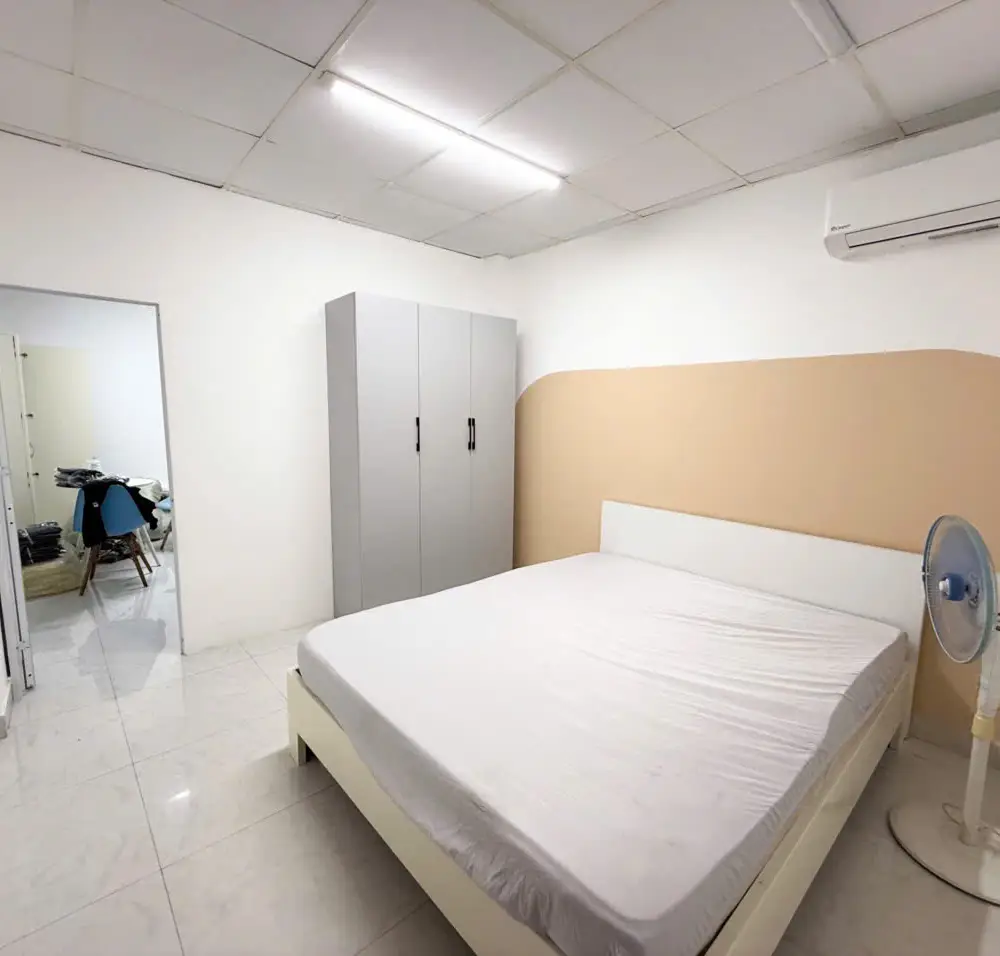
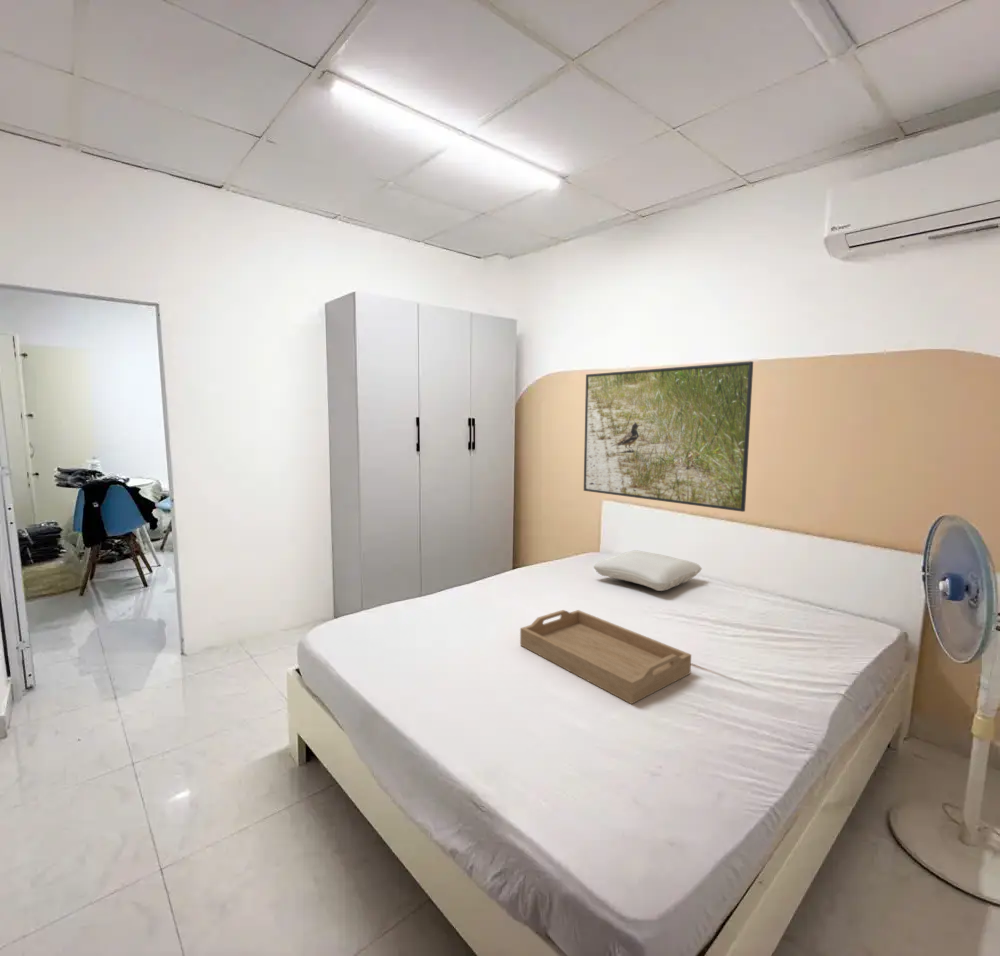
+ pillow [592,549,703,592]
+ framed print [583,360,754,513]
+ serving tray [519,609,692,705]
